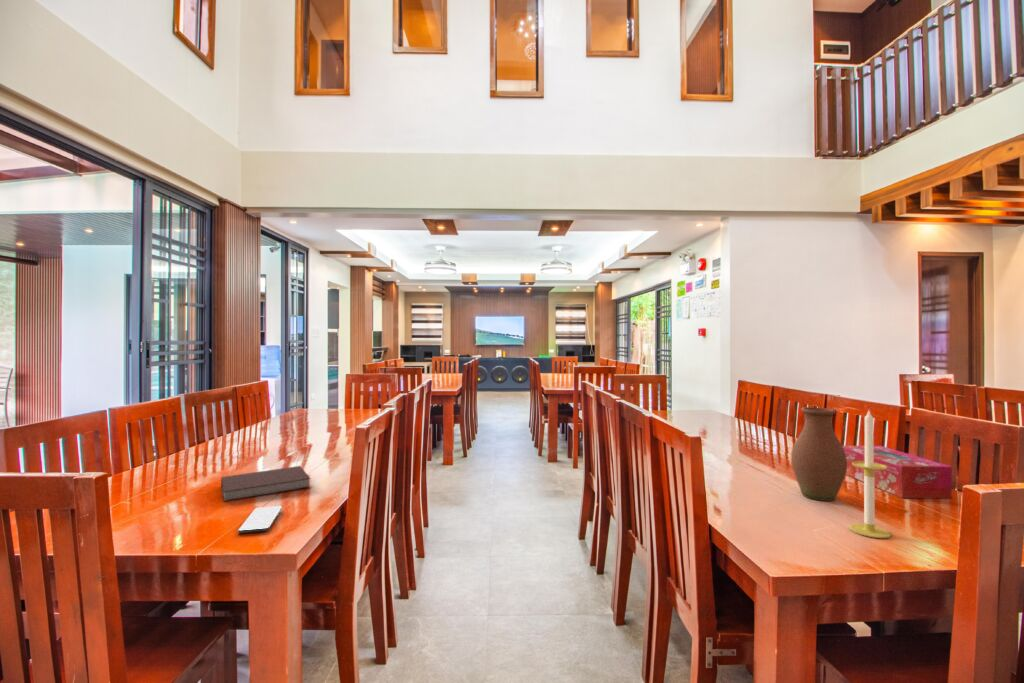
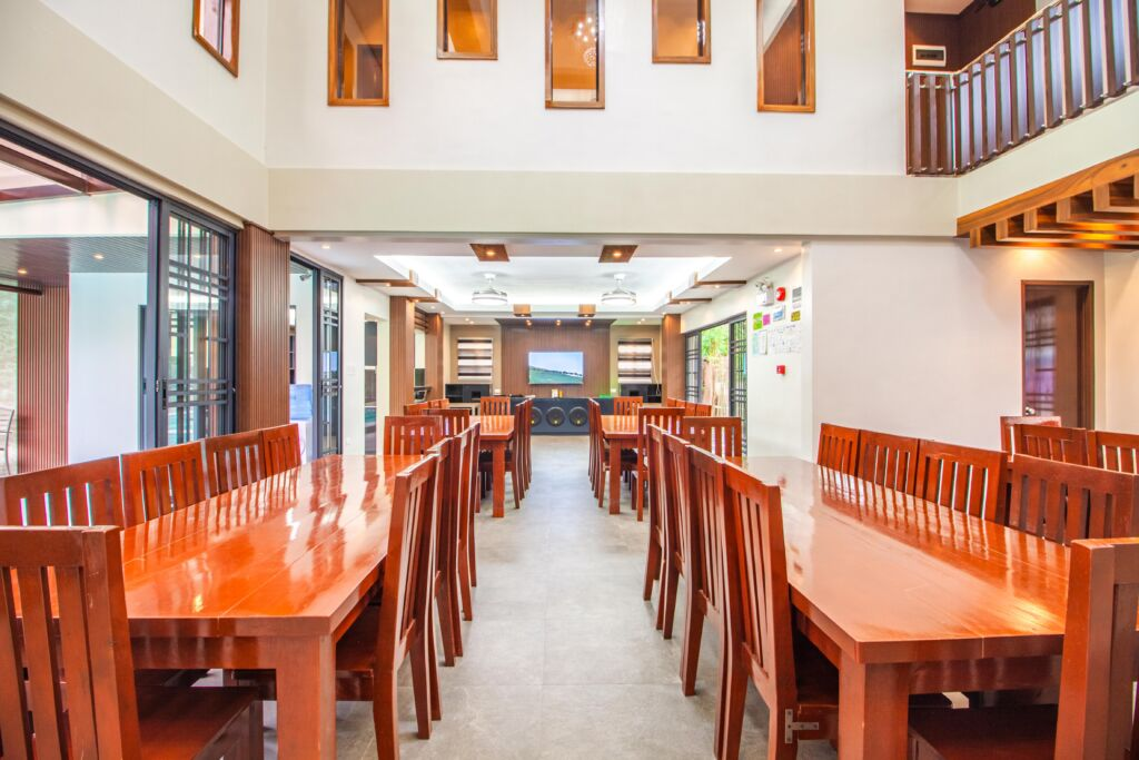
- candle [848,410,892,539]
- vase [790,406,847,502]
- notebook [220,465,311,503]
- tissue box [842,445,953,499]
- smartphone [237,505,283,534]
